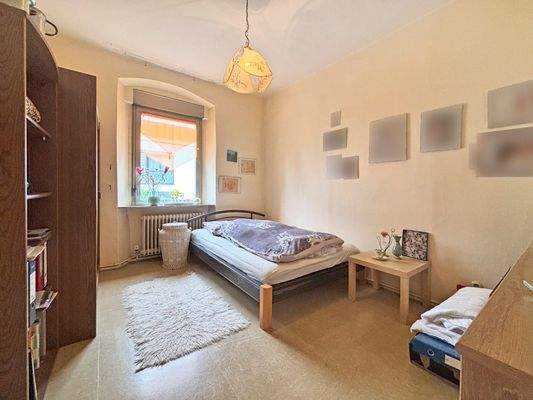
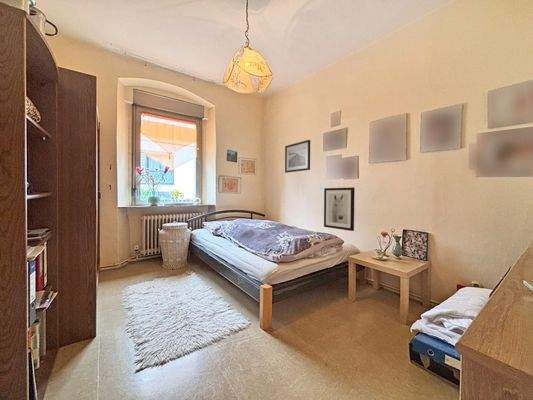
+ wall art [323,186,356,232]
+ wall art [284,139,311,174]
